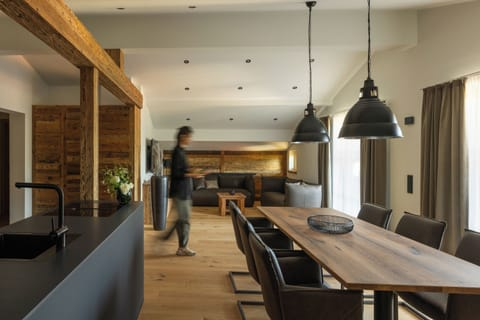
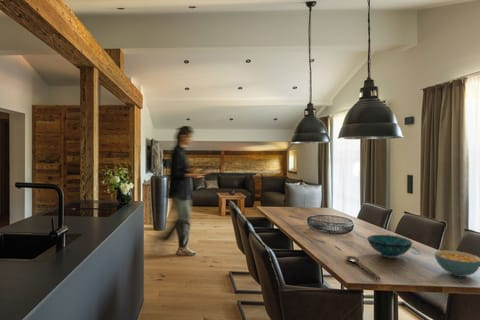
+ decorative bowl [366,234,413,259]
+ wooden spoon [345,255,381,281]
+ cereal bowl [434,249,480,278]
